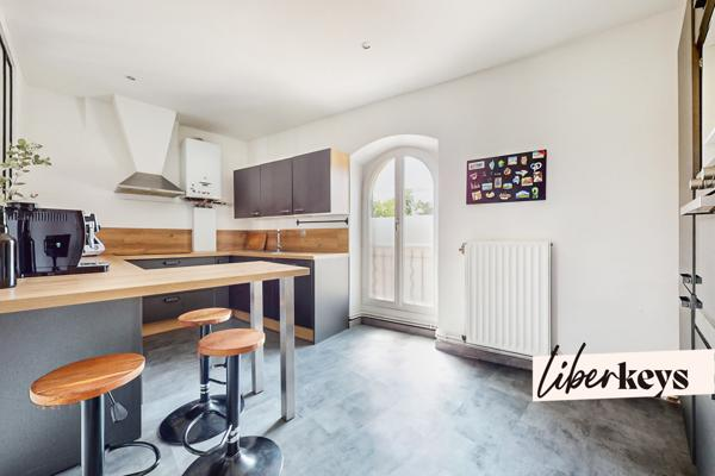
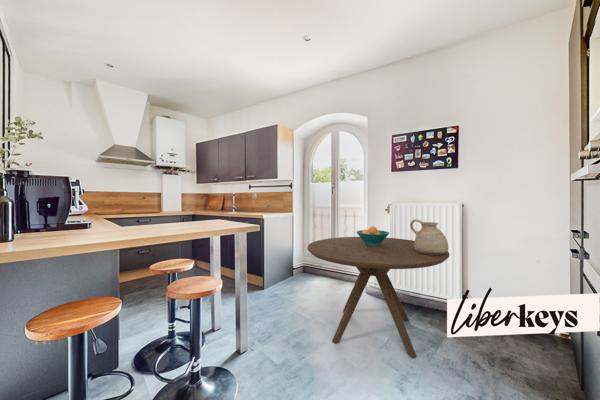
+ fruit bowl [355,225,390,246]
+ ceramic pitcher [409,218,449,255]
+ dining table [307,236,450,359]
